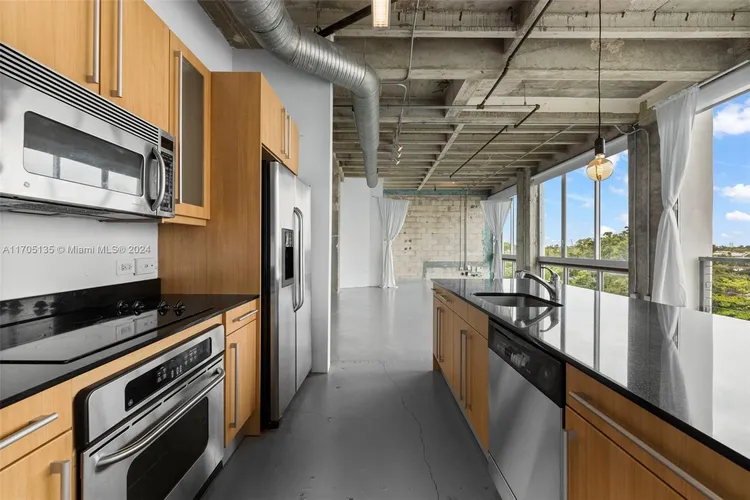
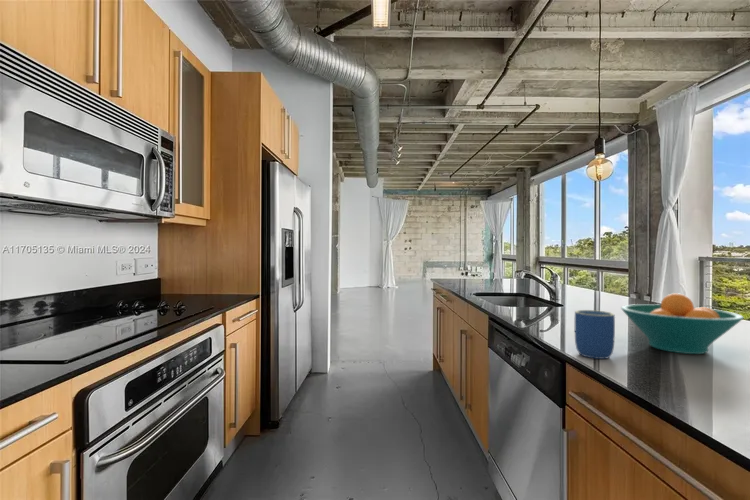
+ fruit bowl [620,292,745,355]
+ mug [574,309,616,360]
